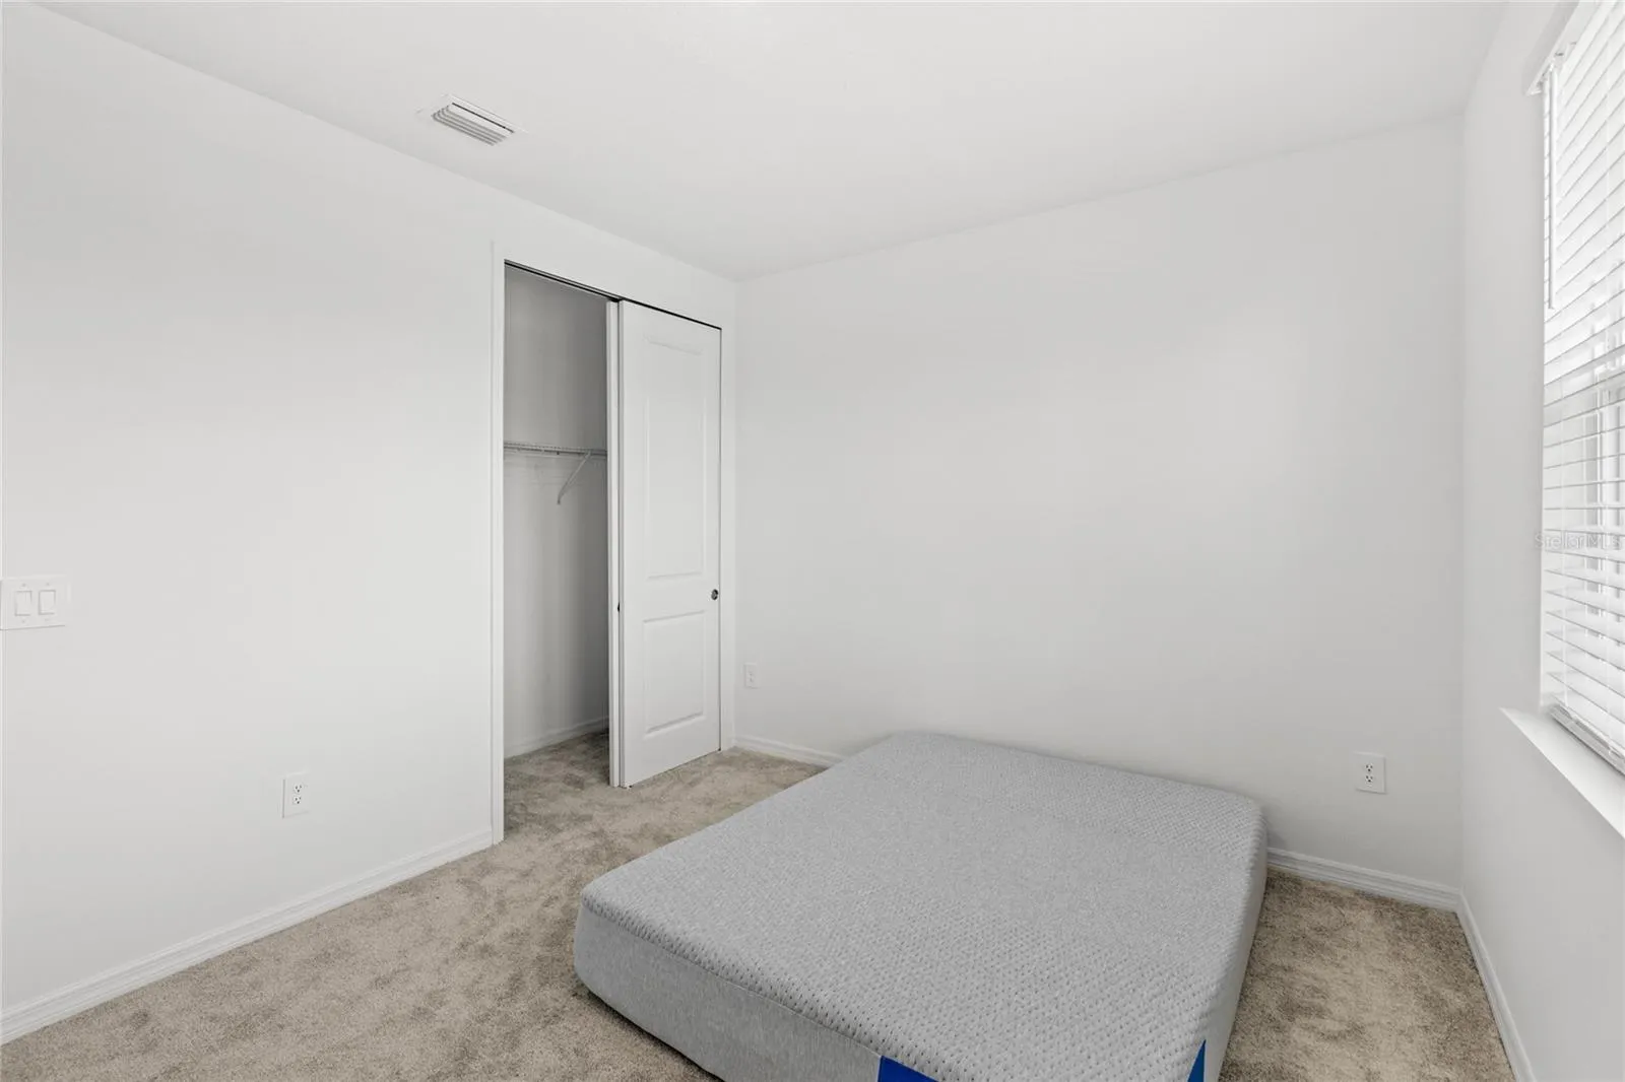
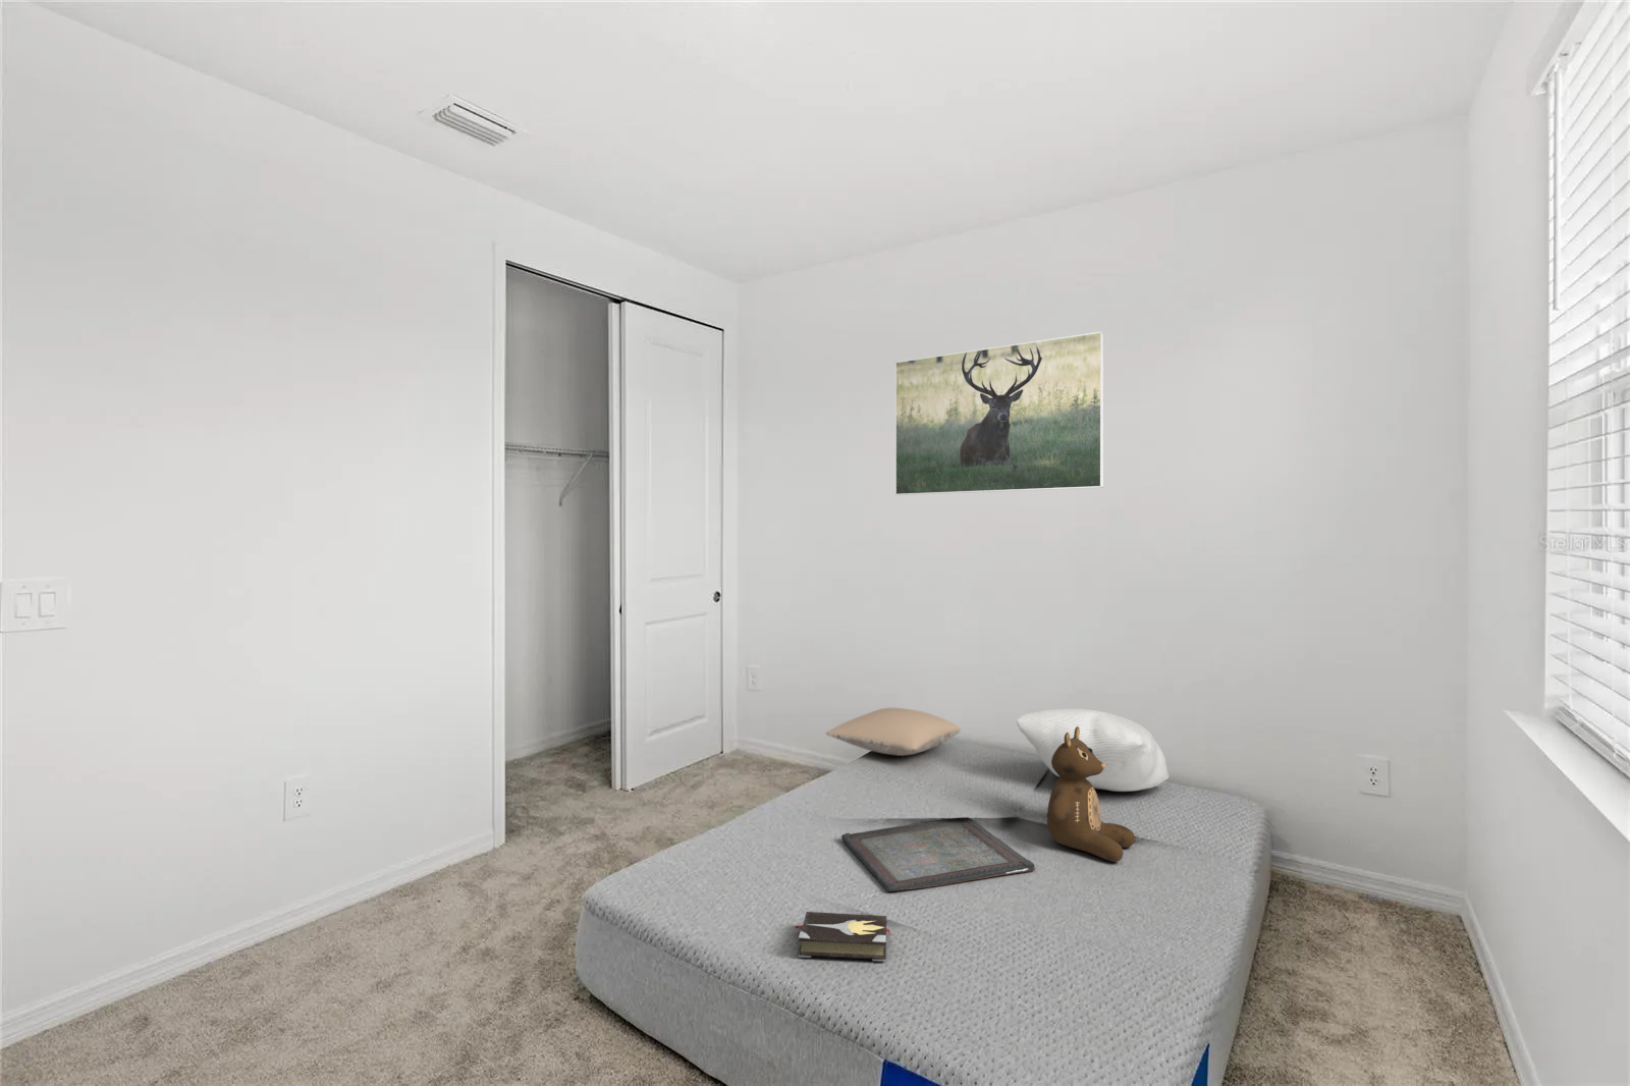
+ pillow [825,707,962,758]
+ teddy bear [1046,726,1136,863]
+ pillow [1016,708,1169,793]
+ serving tray [841,816,1036,892]
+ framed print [894,331,1105,496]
+ hardback book [793,910,892,962]
